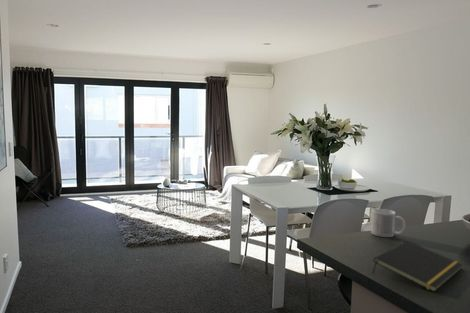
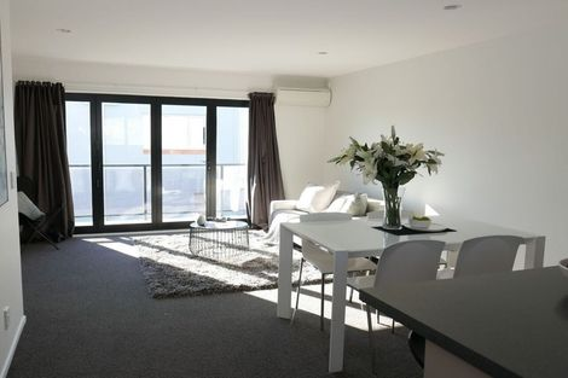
- notepad [371,240,464,293]
- mug [370,208,406,238]
